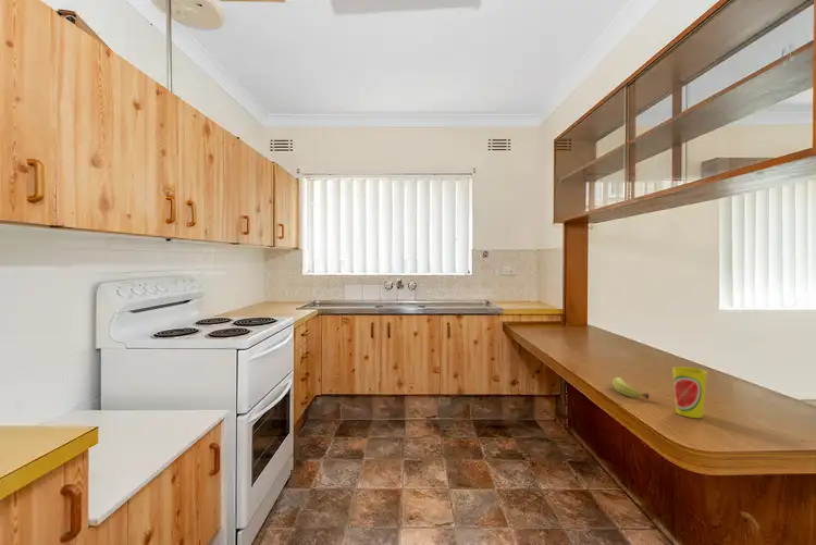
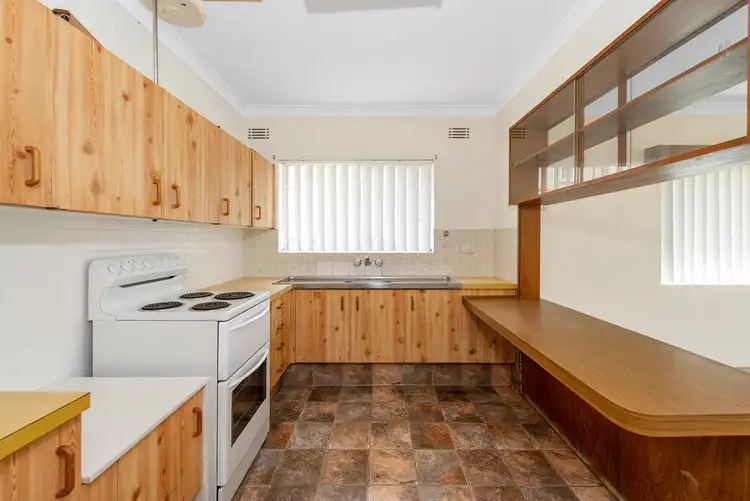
- cup [671,366,708,419]
- fruit [611,376,650,400]
